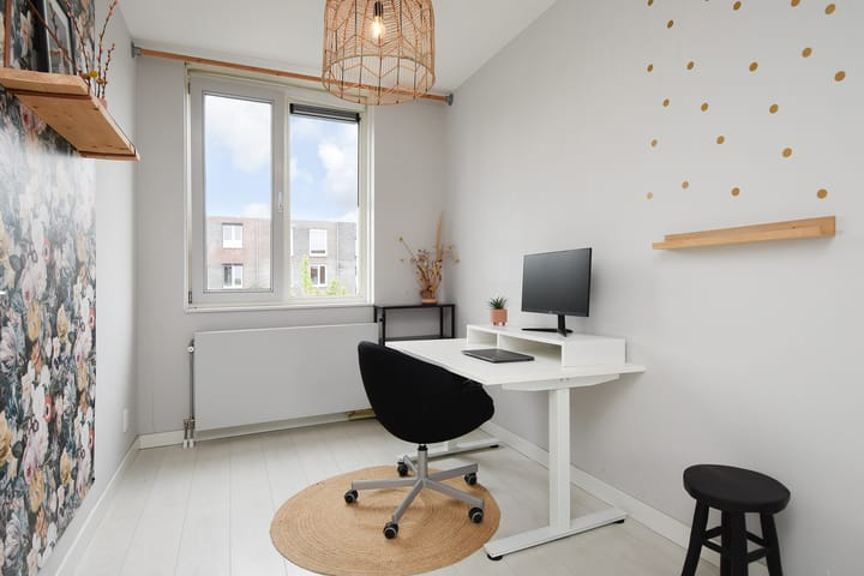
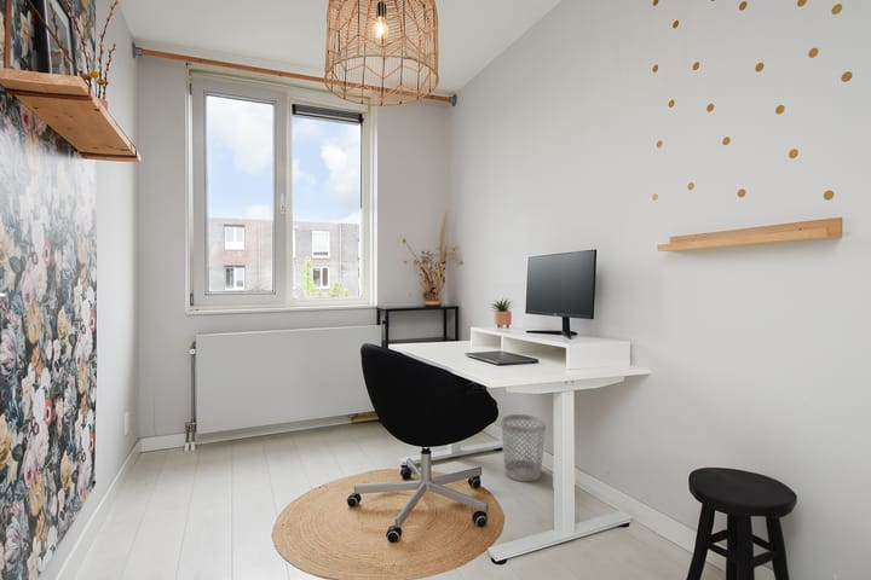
+ wastebasket [501,413,547,482]
